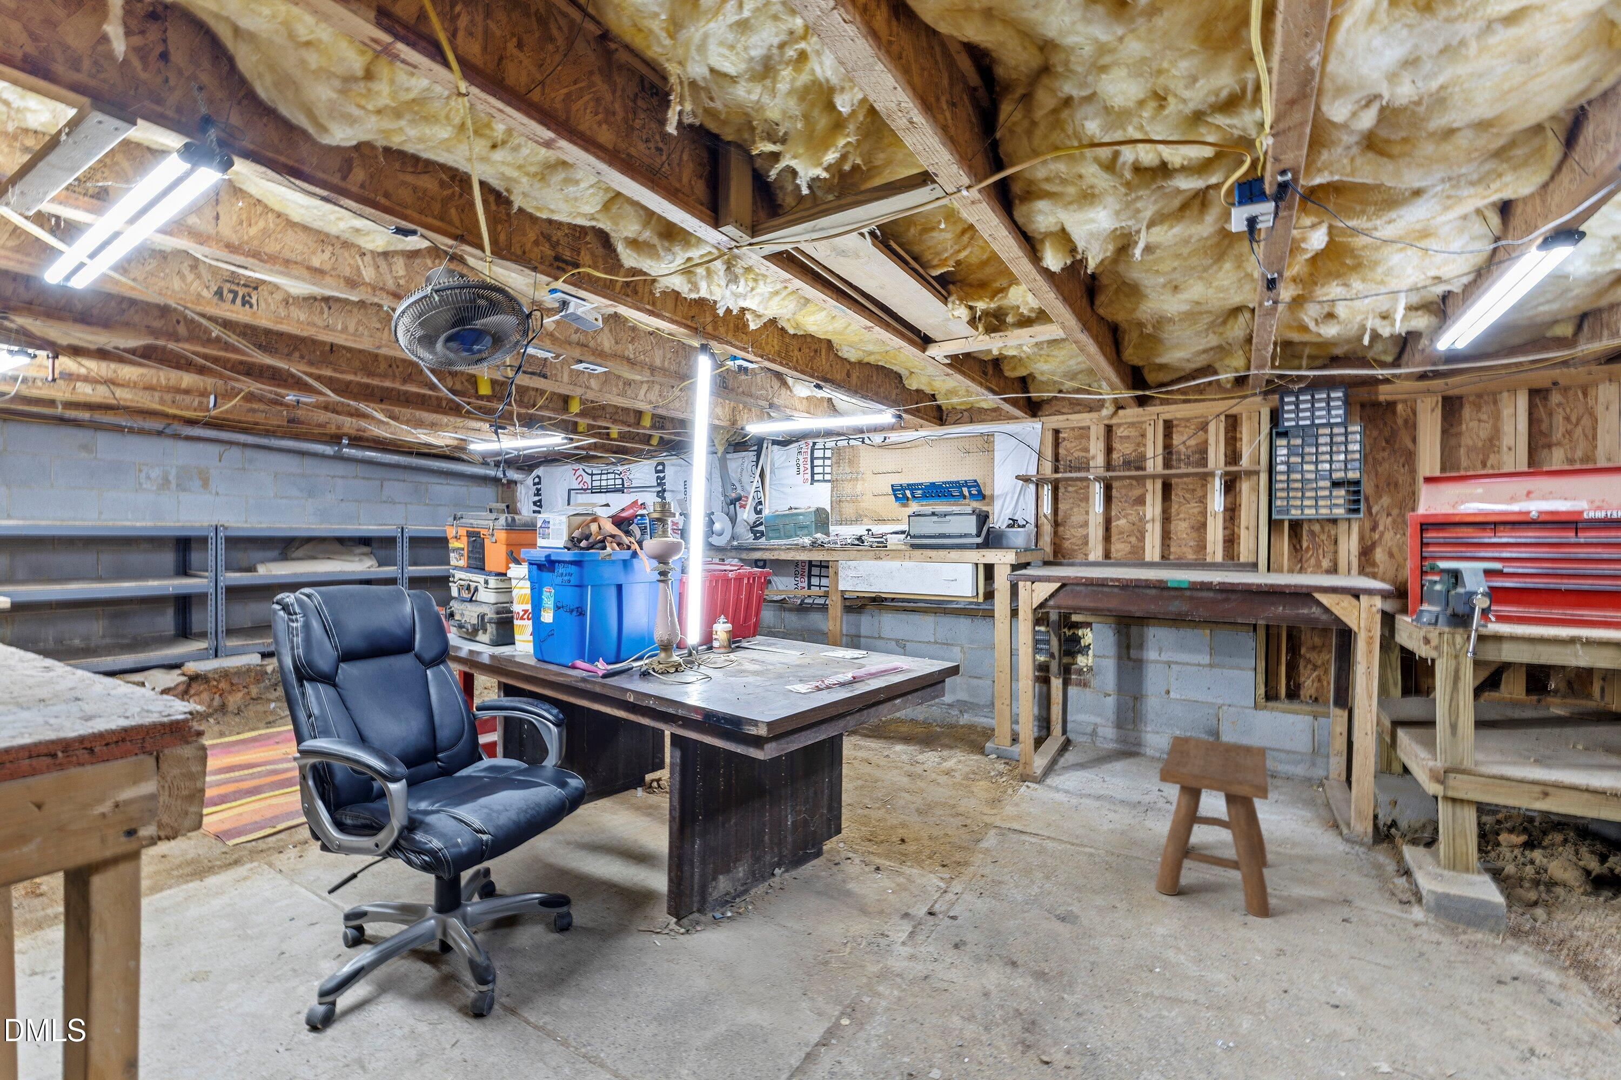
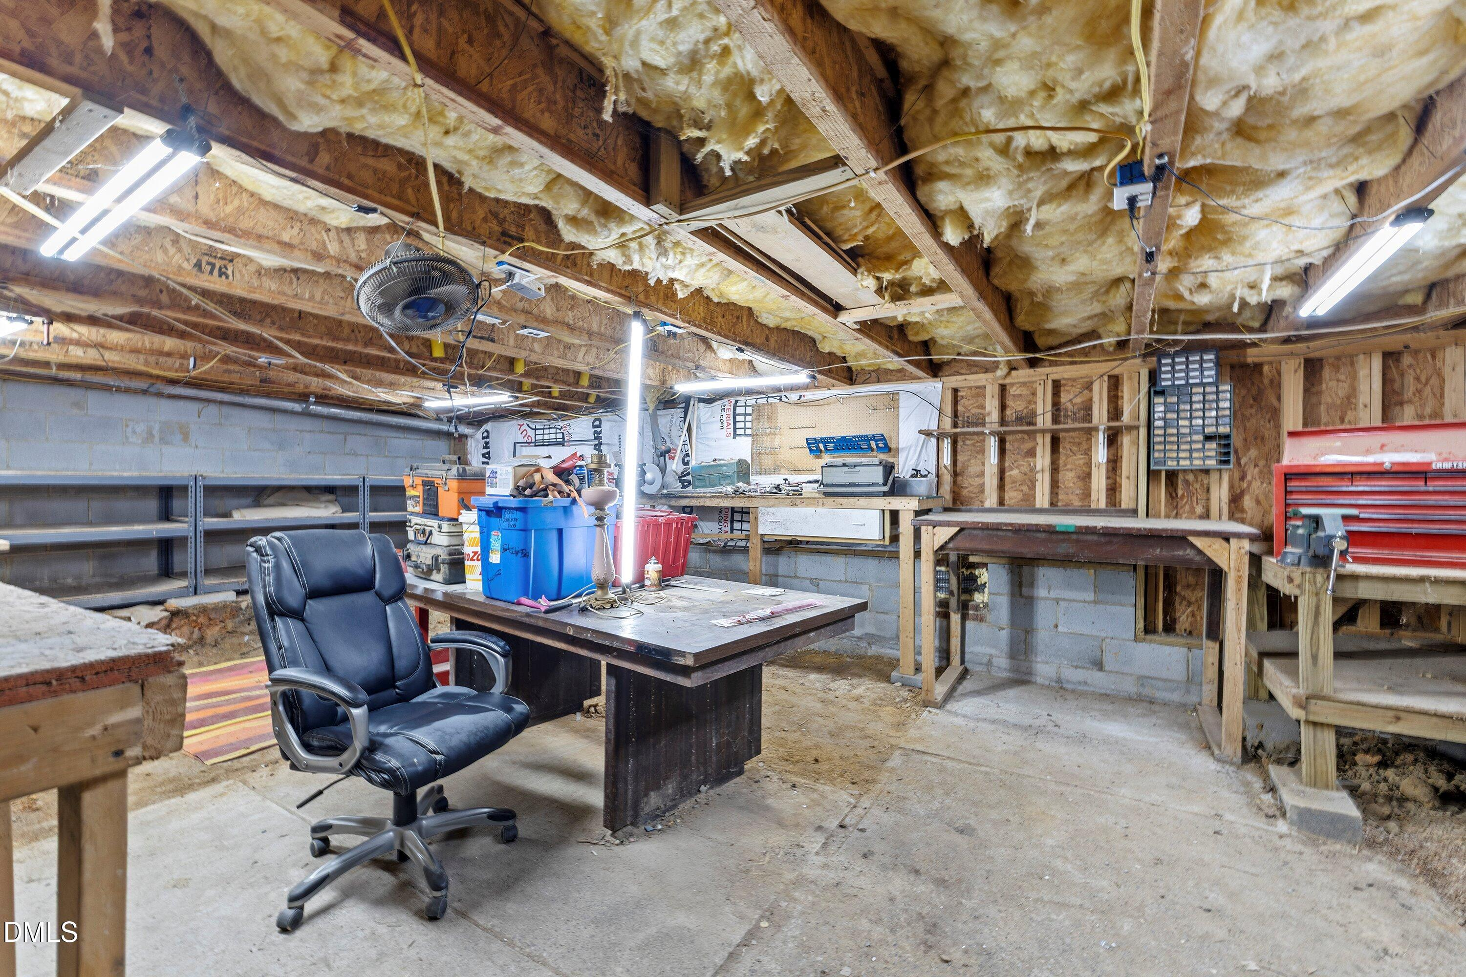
- stool [1155,735,1271,918]
